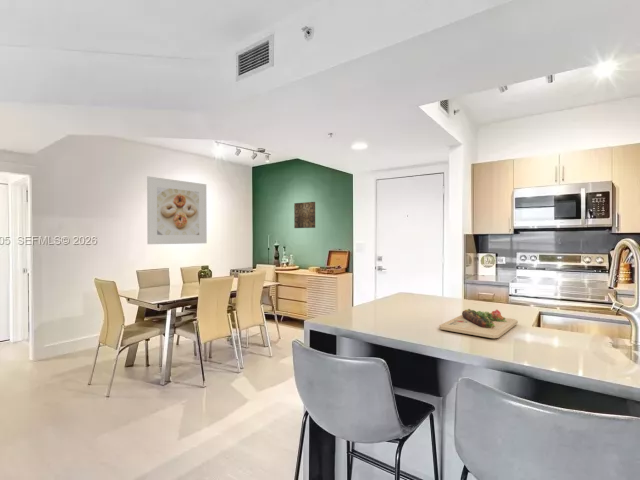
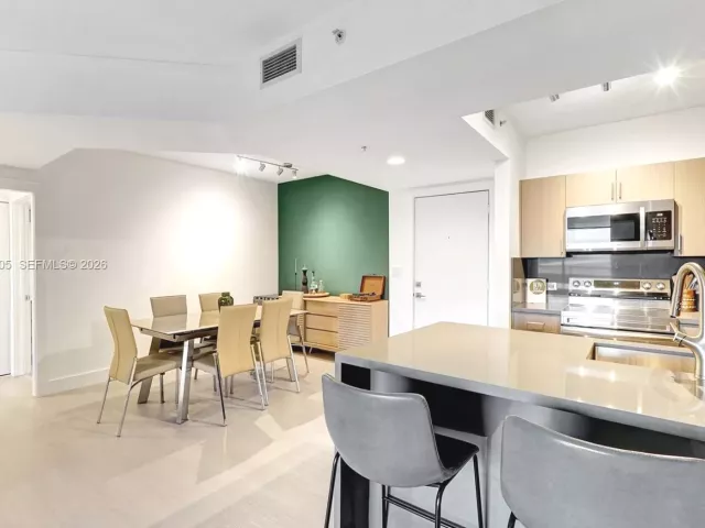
- wall art [293,201,316,229]
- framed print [146,175,208,245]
- cutting board [438,308,519,340]
